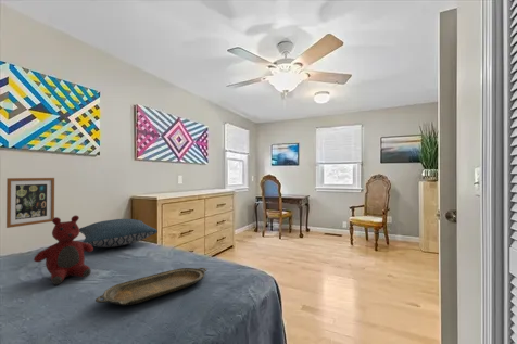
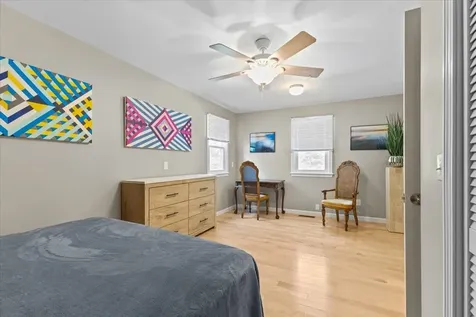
- serving tray [94,267,209,306]
- teddy bear [33,215,94,285]
- pillow [79,218,159,249]
- wall art [5,177,55,229]
